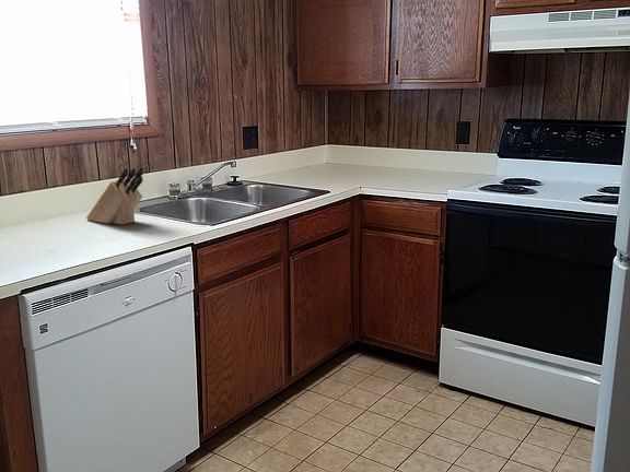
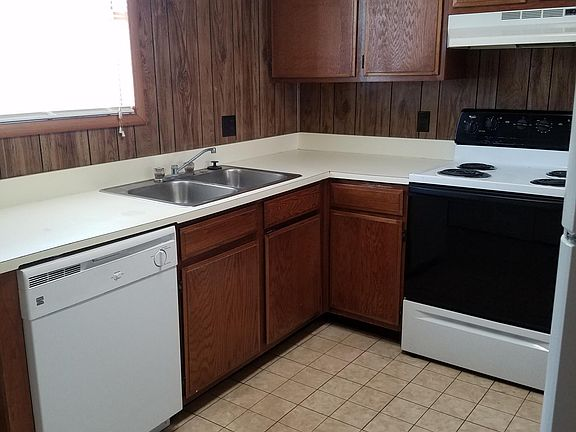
- knife block [85,166,144,226]
